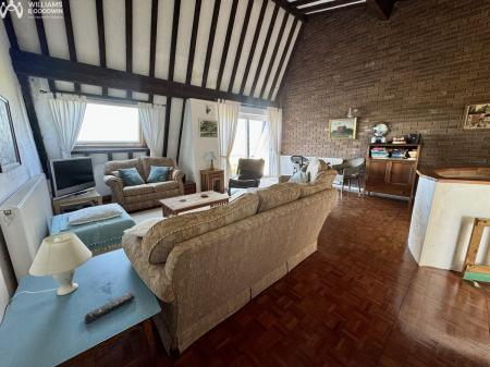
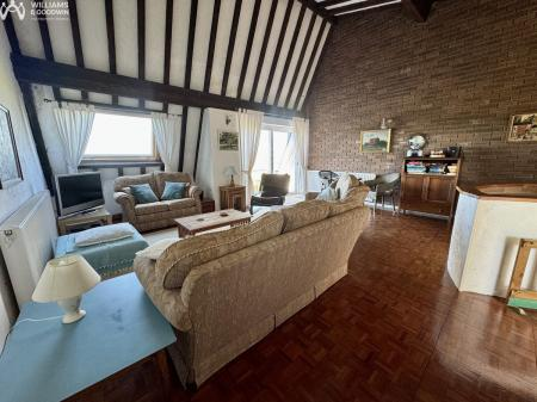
- remote control [84,292,136,325]
